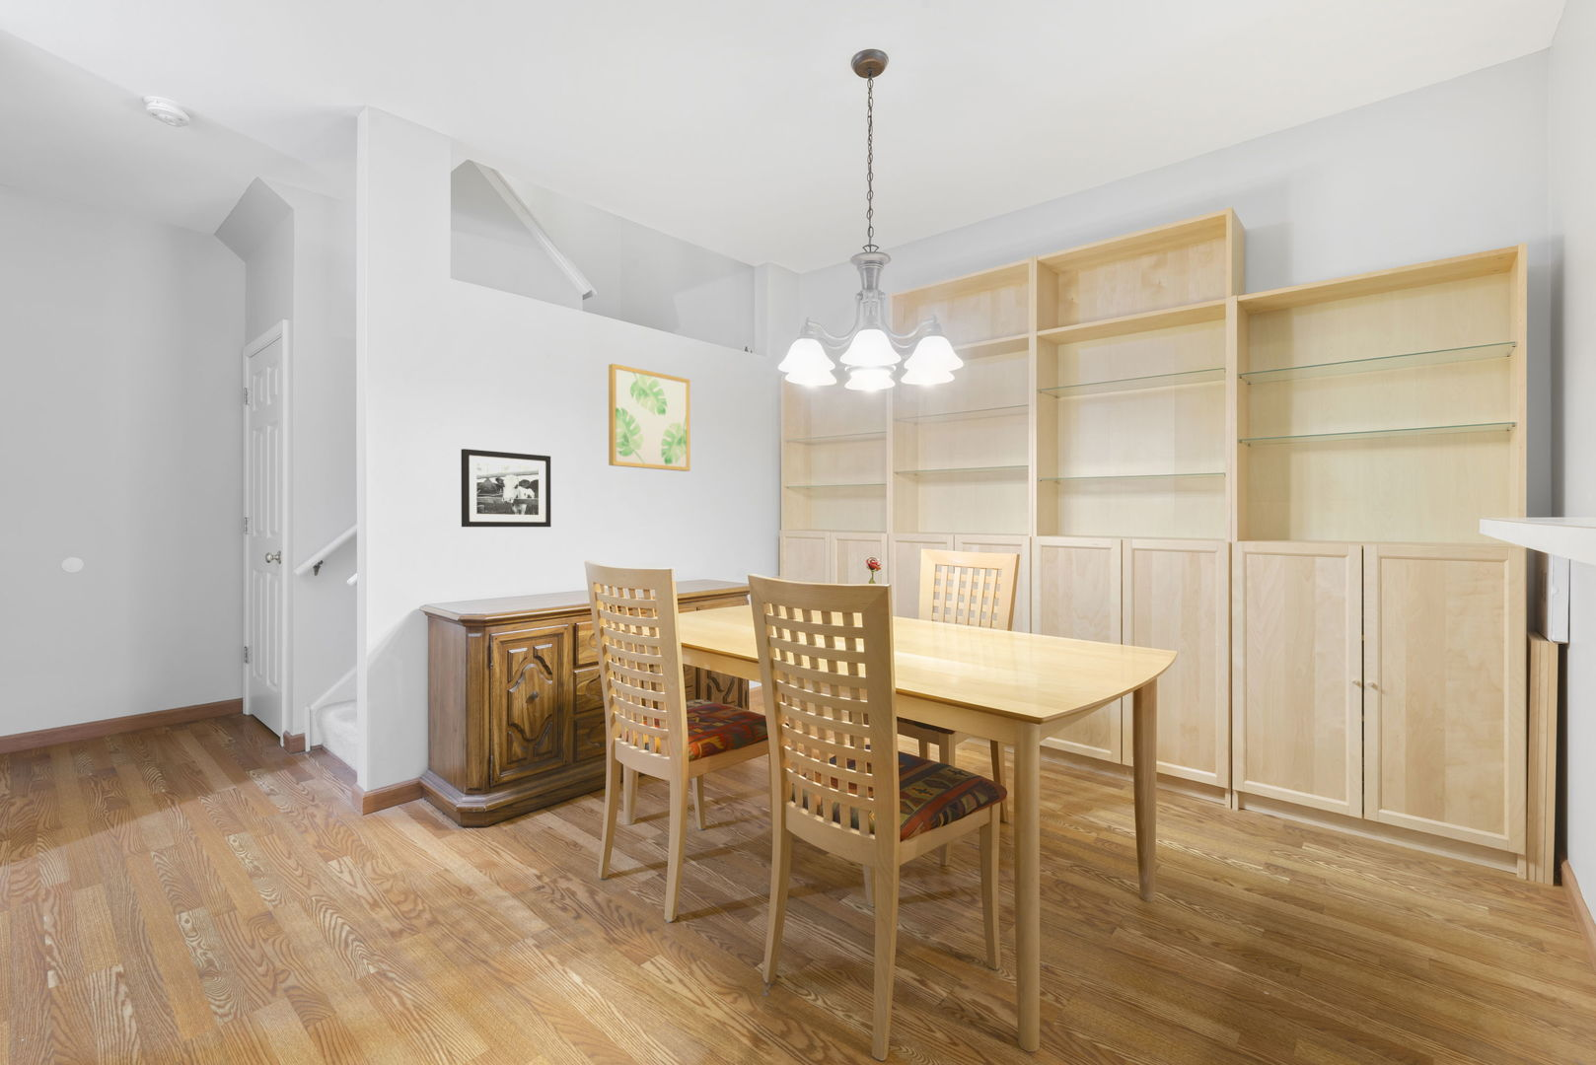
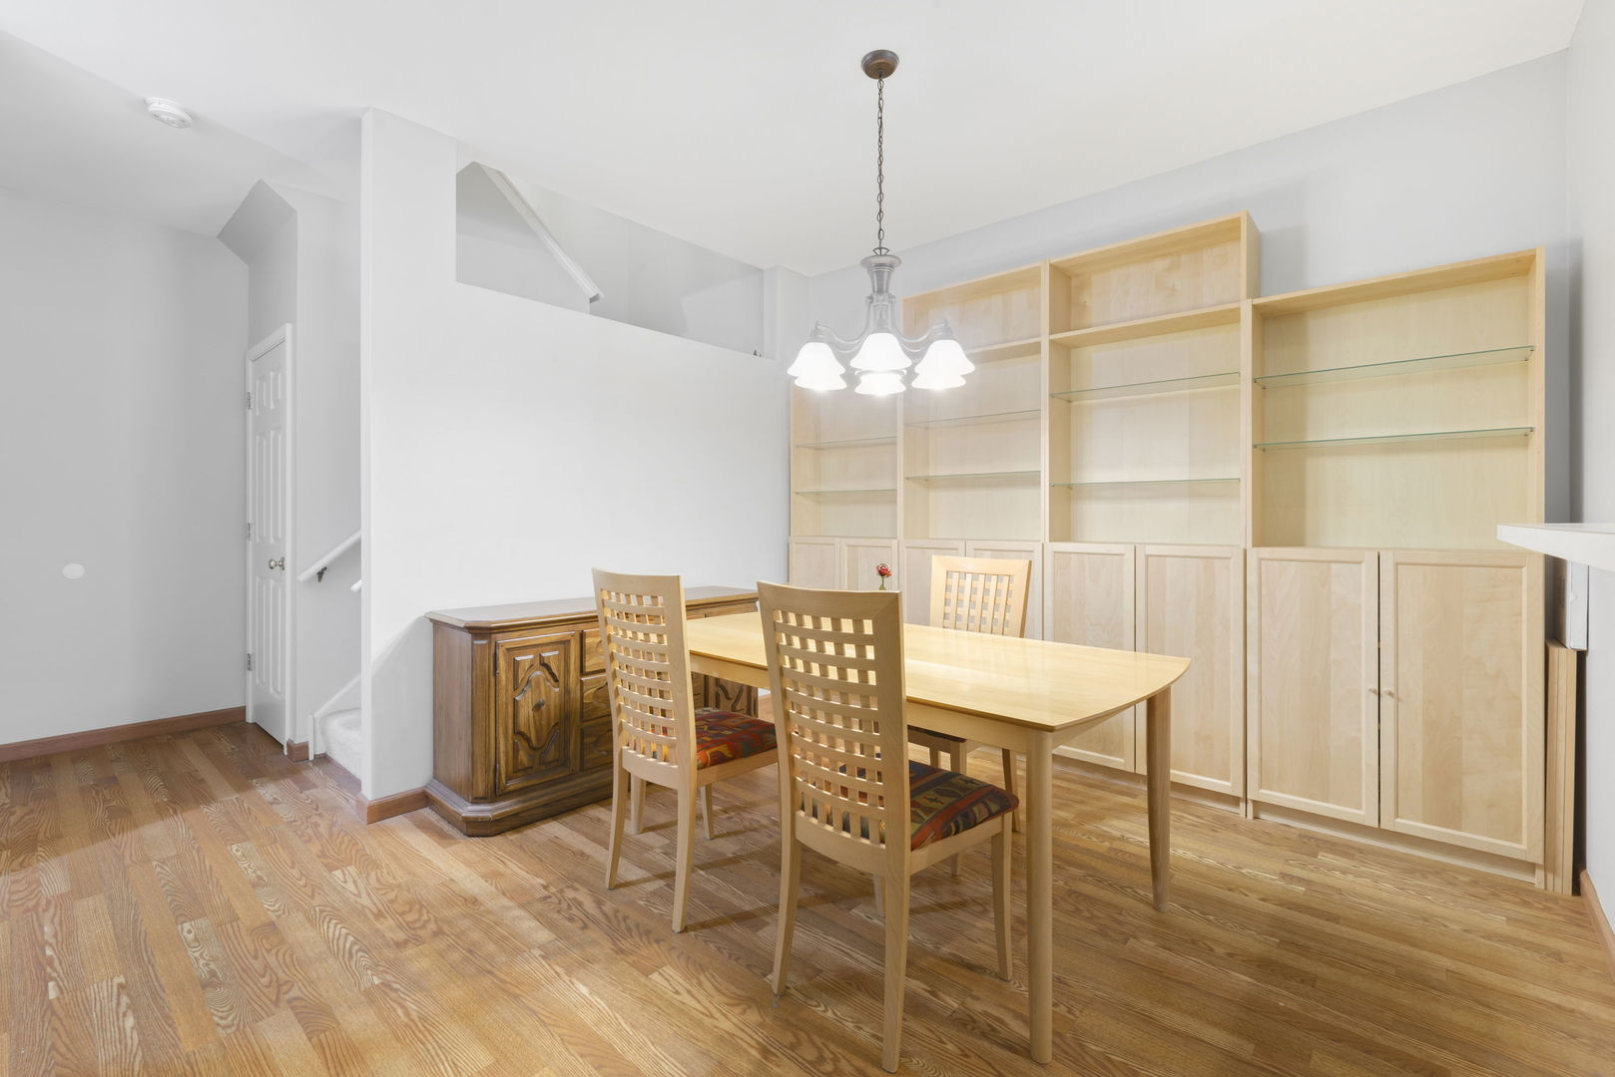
- wall art [607,363,690,472]
- picture frame [461,448,553,528]
